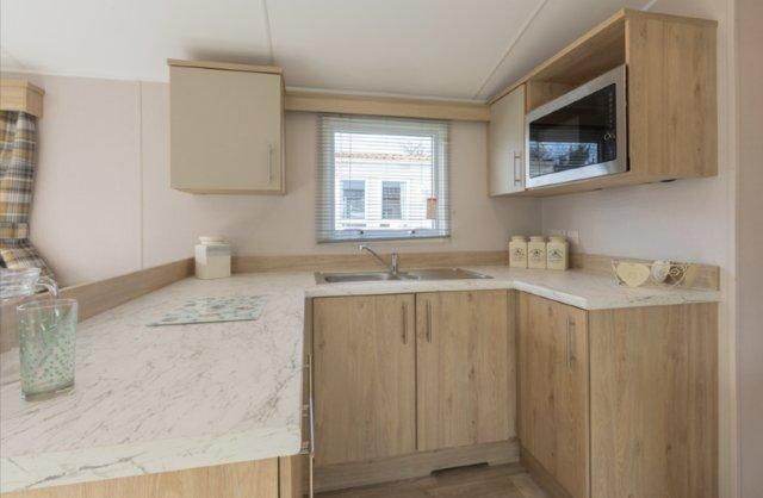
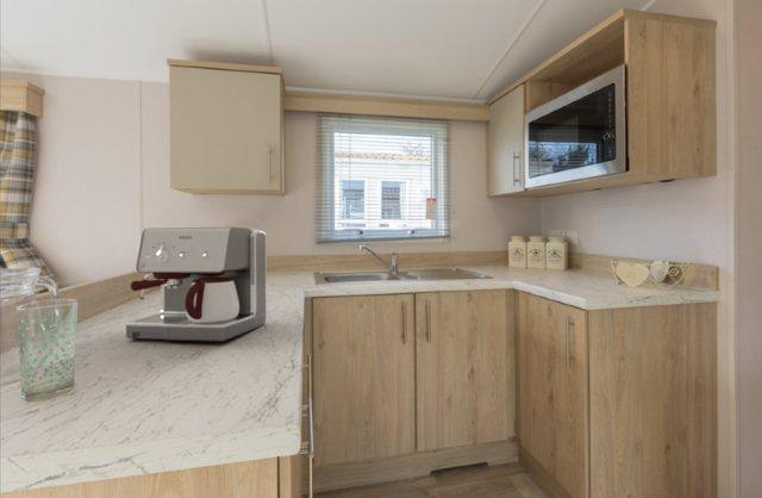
+ coffee maker [125,226,268,343]
